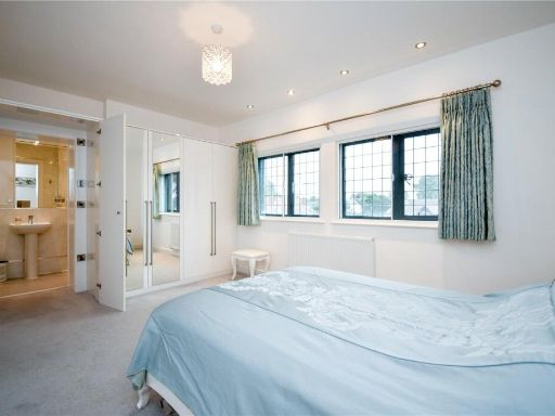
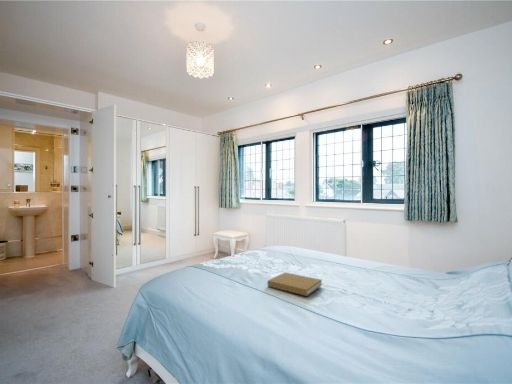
+ book [266,272,323,297]
